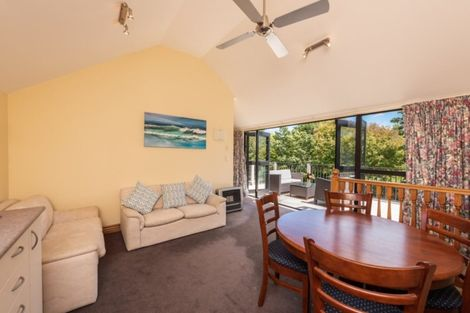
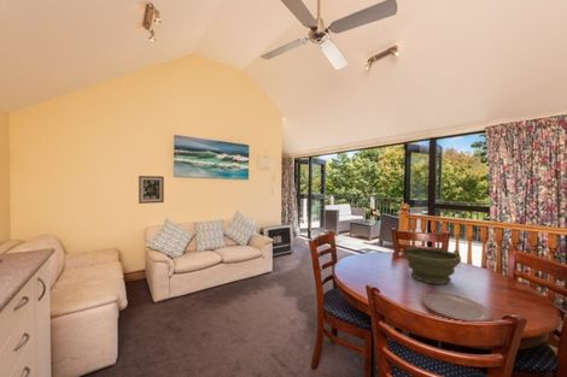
+ wall art [138,175,165,205]
+ bowl [402,246,462,285]
+ plate [421,291,493,323]
